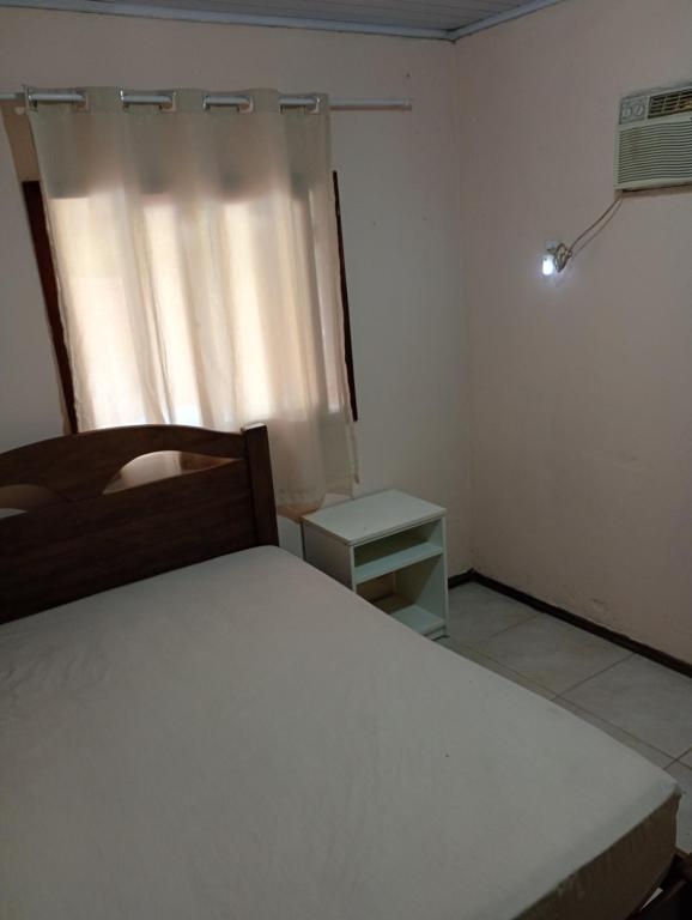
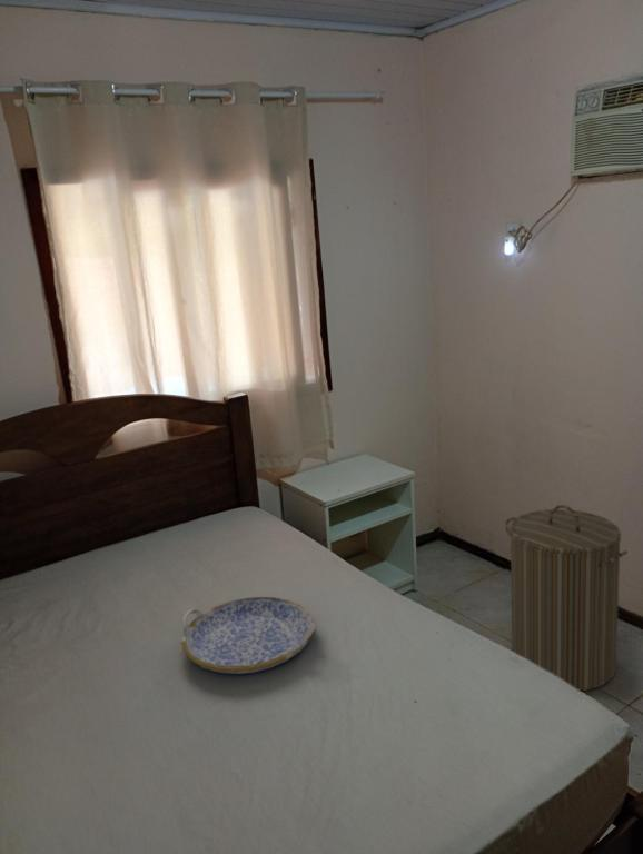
+ serving tray [180,596,317,675]
+ laundry hamper [504,504,629,692]
